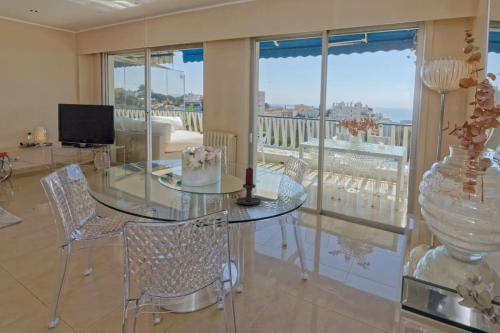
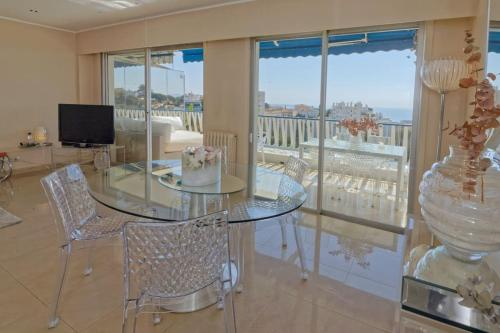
- candle holder [231,167,262,206]
